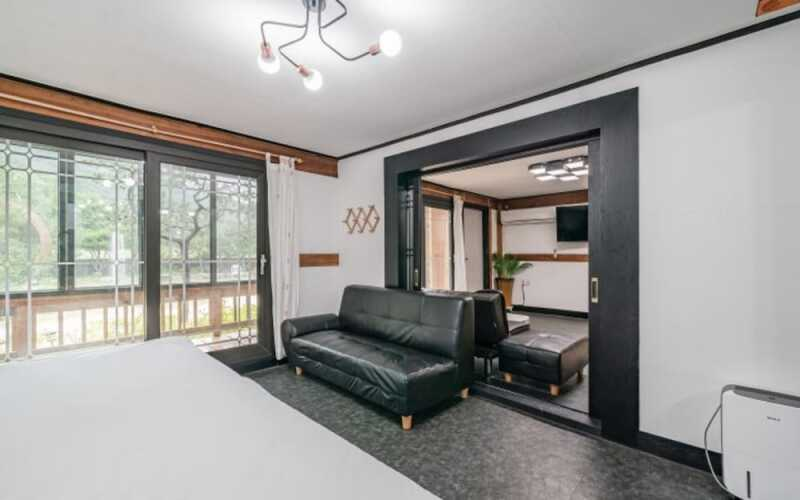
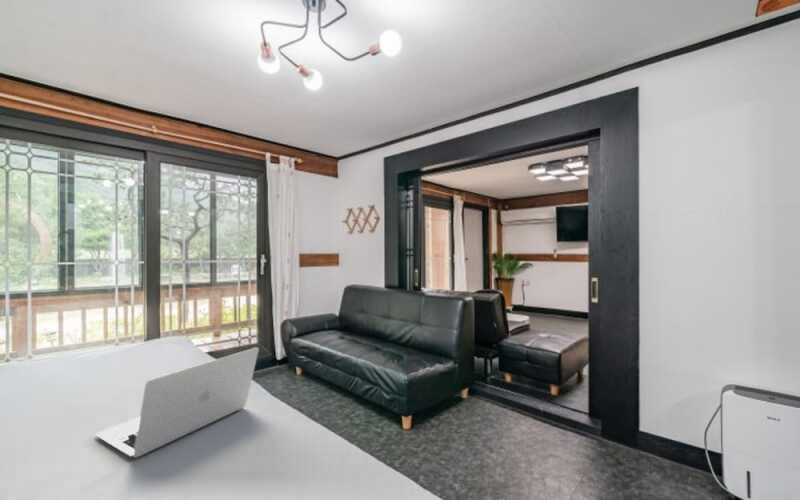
+ laptop [95,346,260,459]
